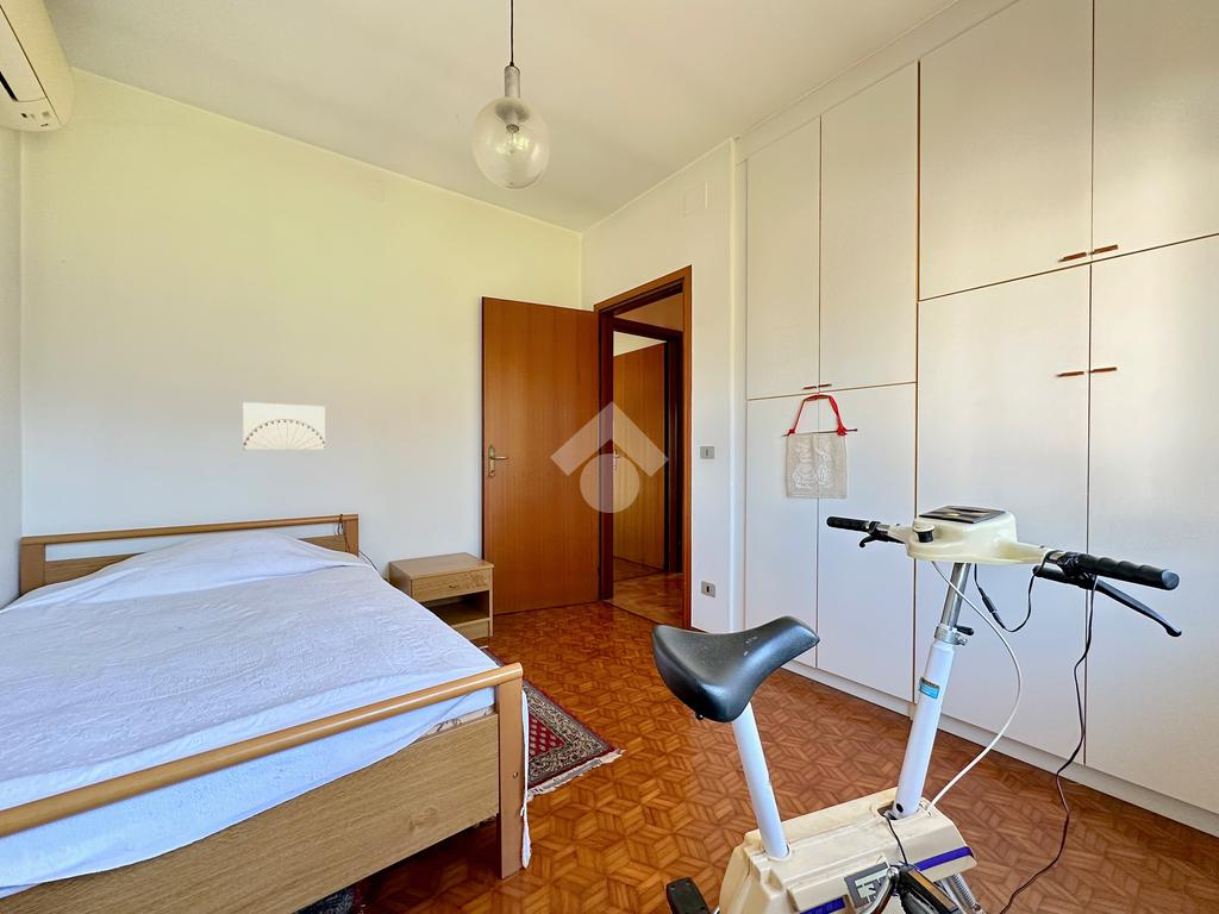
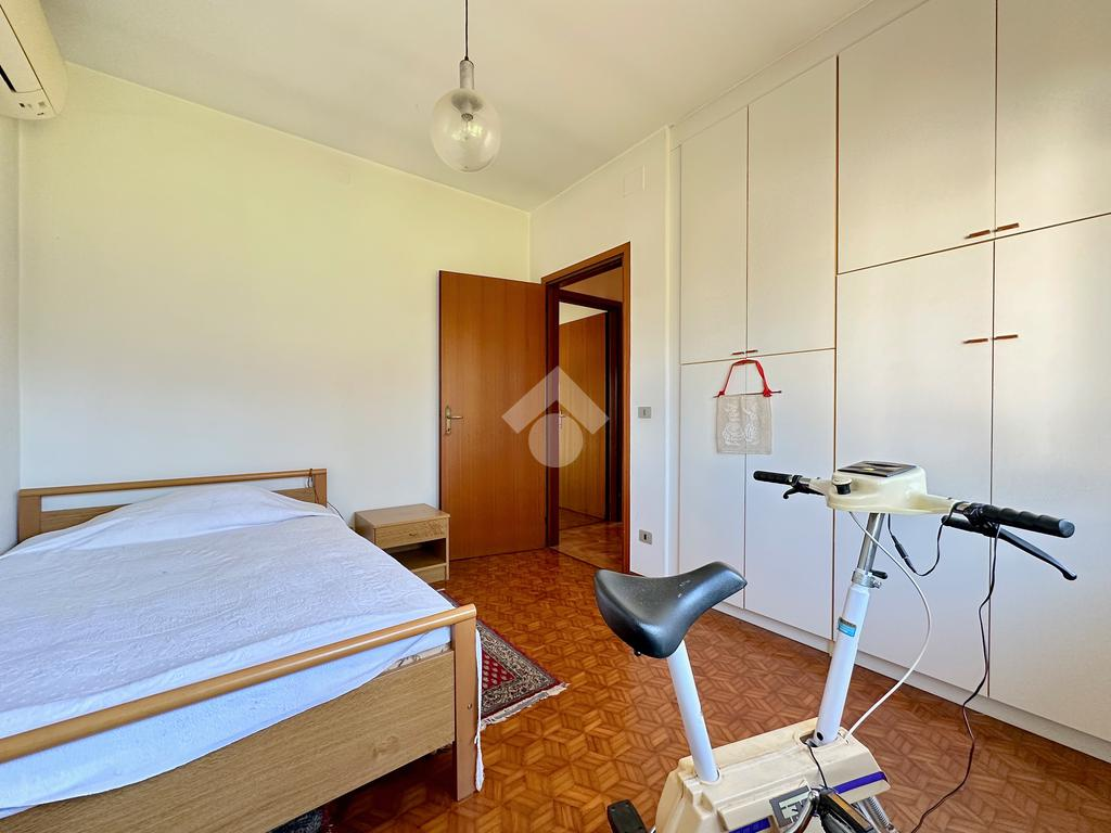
- wall art [242,401,326,451]
